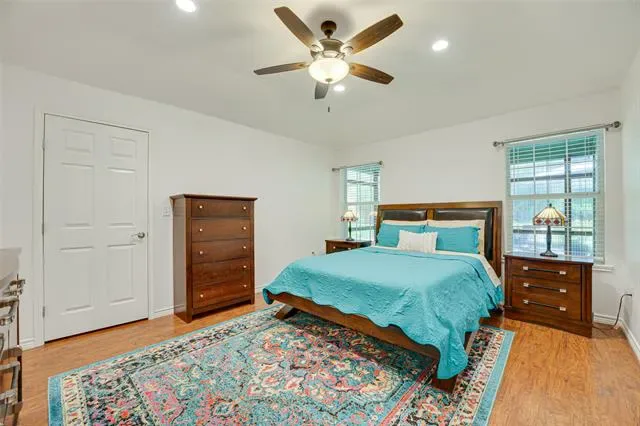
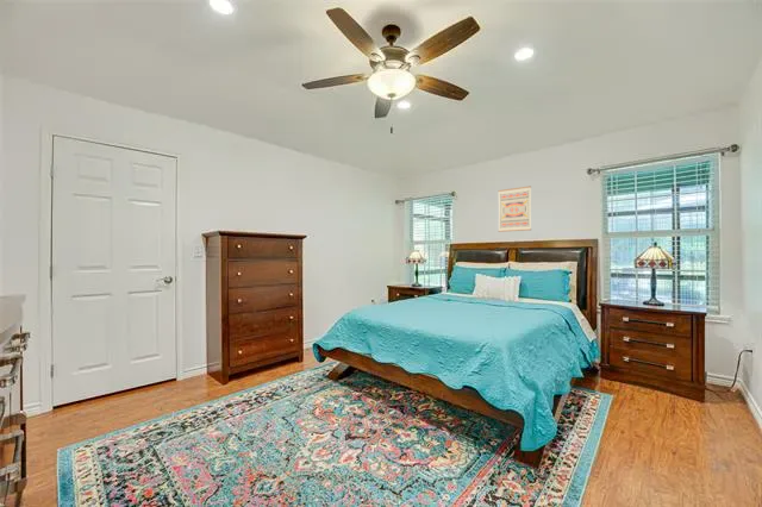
+ wall art [498,184,532,233]
